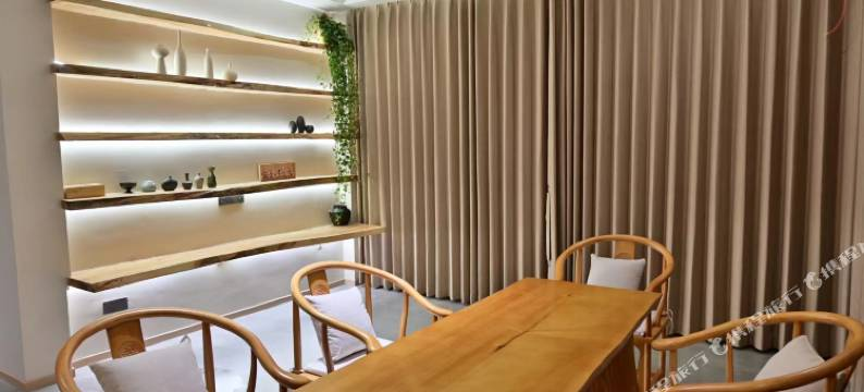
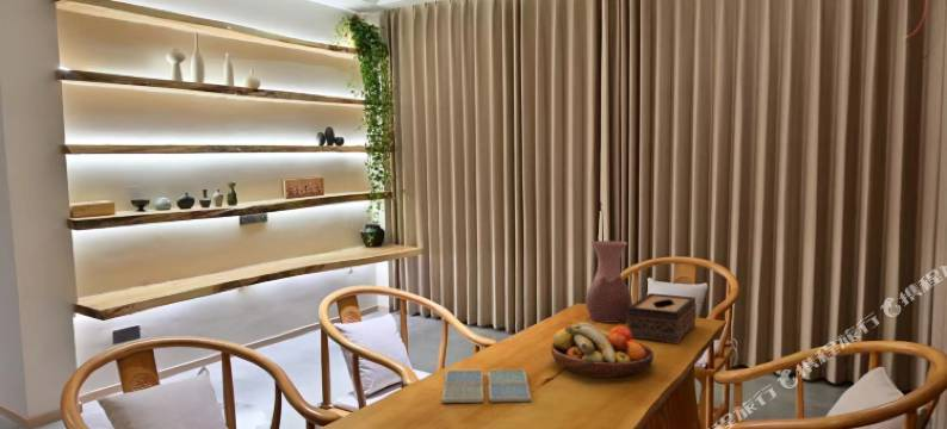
+ fruit bowl [550,321,655,379]
+ drink coaster [440,368,532,404]
+ vase [584,240,633,324]
+ tissue box [626,292,698,344]
